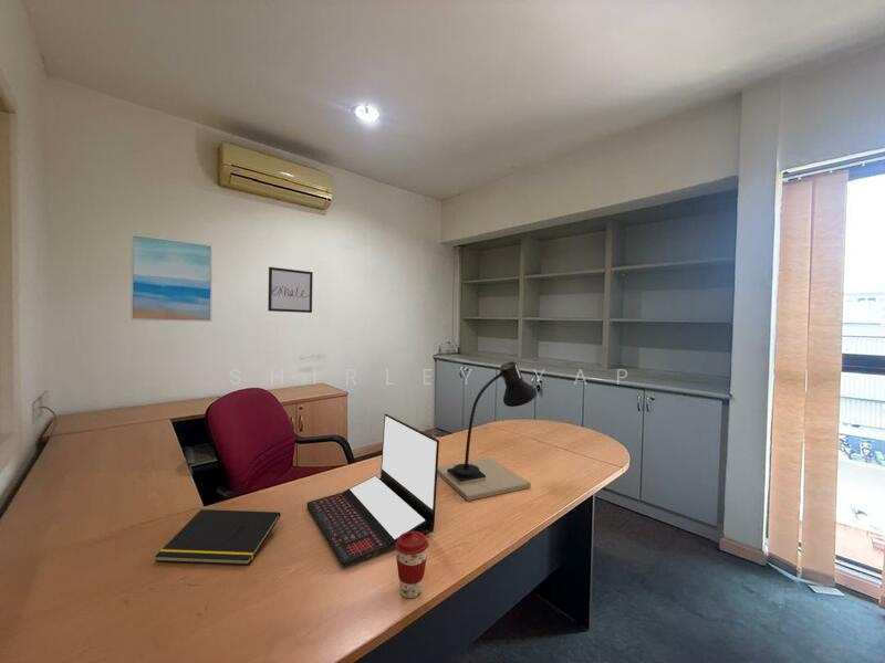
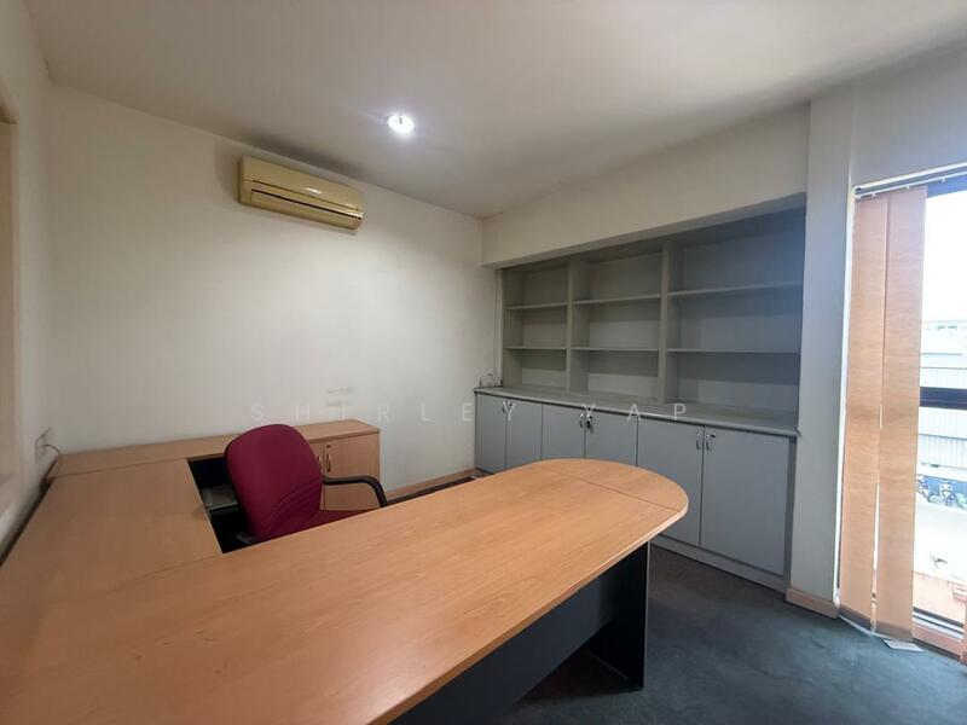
- laptop [305,413,440,568]
- desk lamp [437,360,538,502]
- wall art [267,266,314,314]
- coffee cup [395,532,430,599]
- notepad [154,508,282,566]
- wall art [129,233,214,323]
